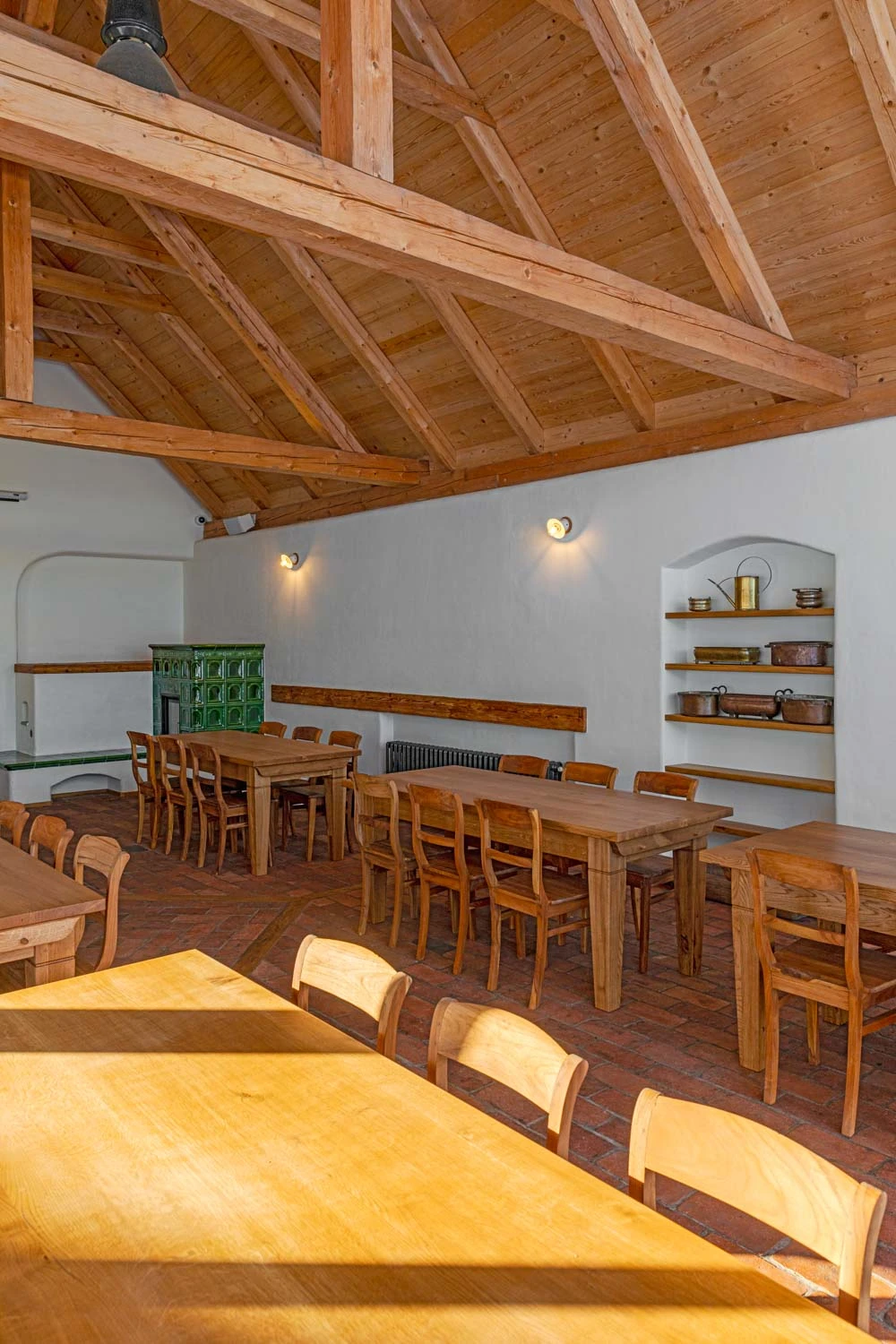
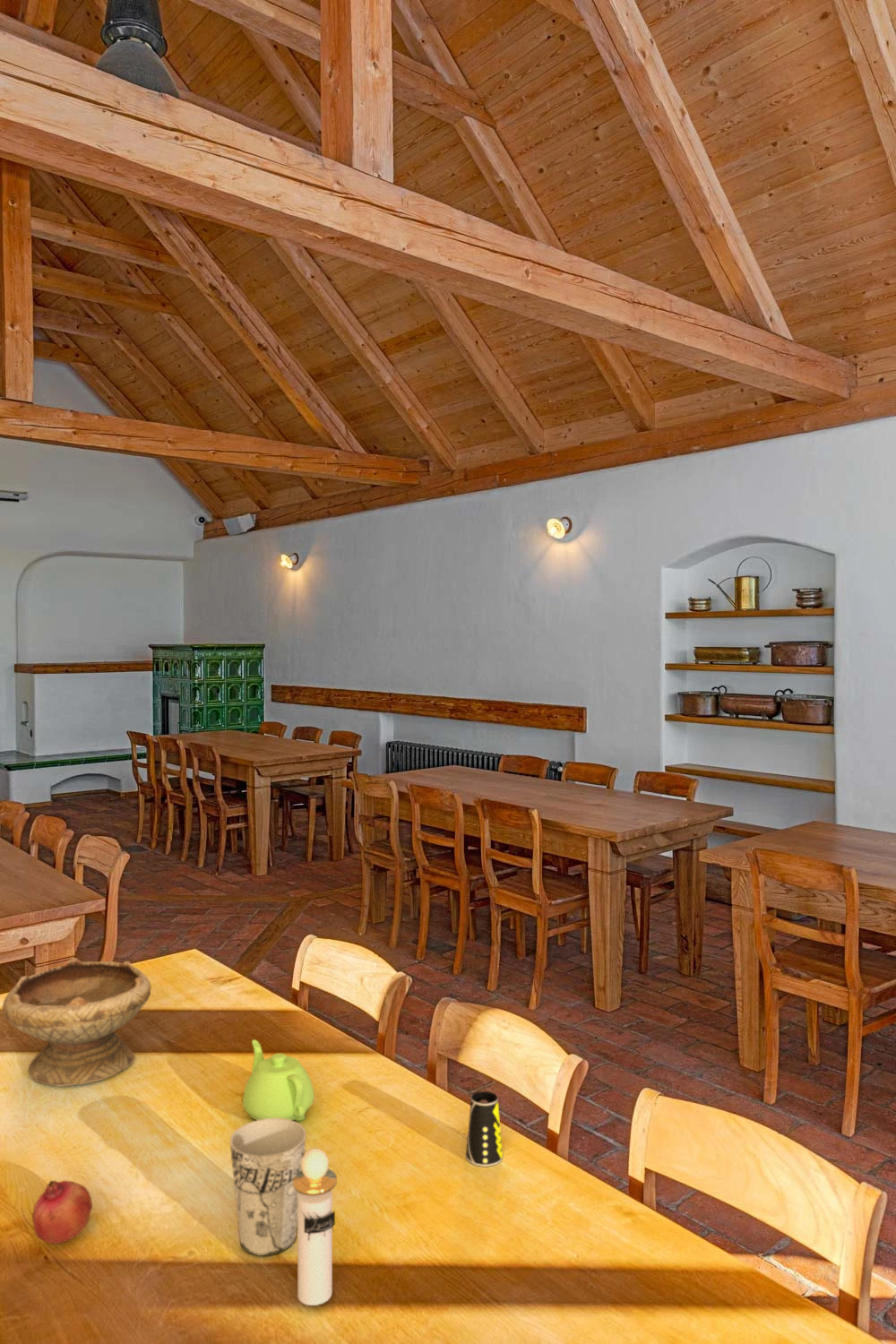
+ cup [228,1118,307,1257]
+ fruit [31,1179,93,1245]
+ bowl [2,957,152,1088]
+ perfume bottle [293,1148,338,1306]
+ cup [465,1090,504,1167]
+ teapot [242,1038,315,1122]
